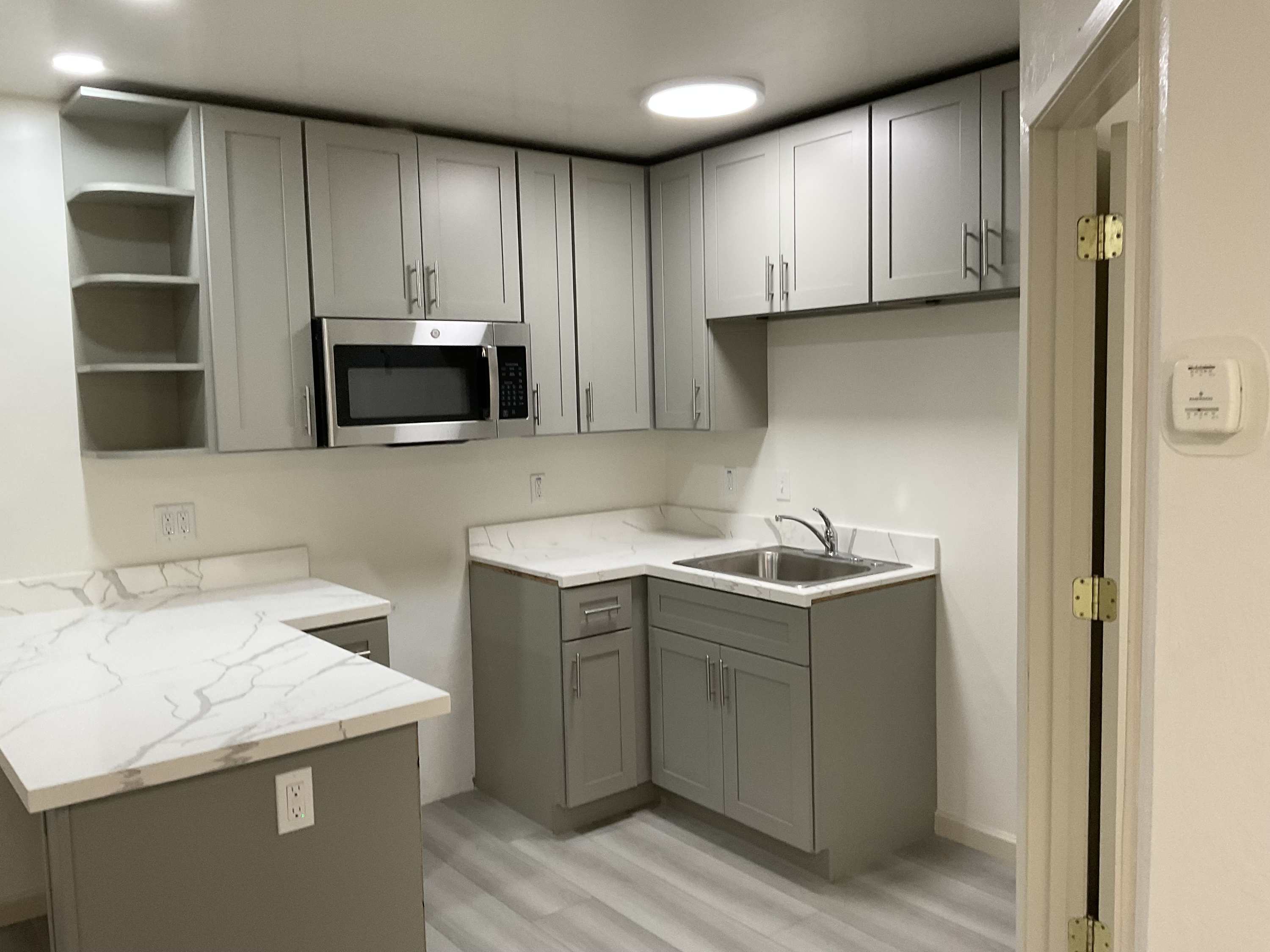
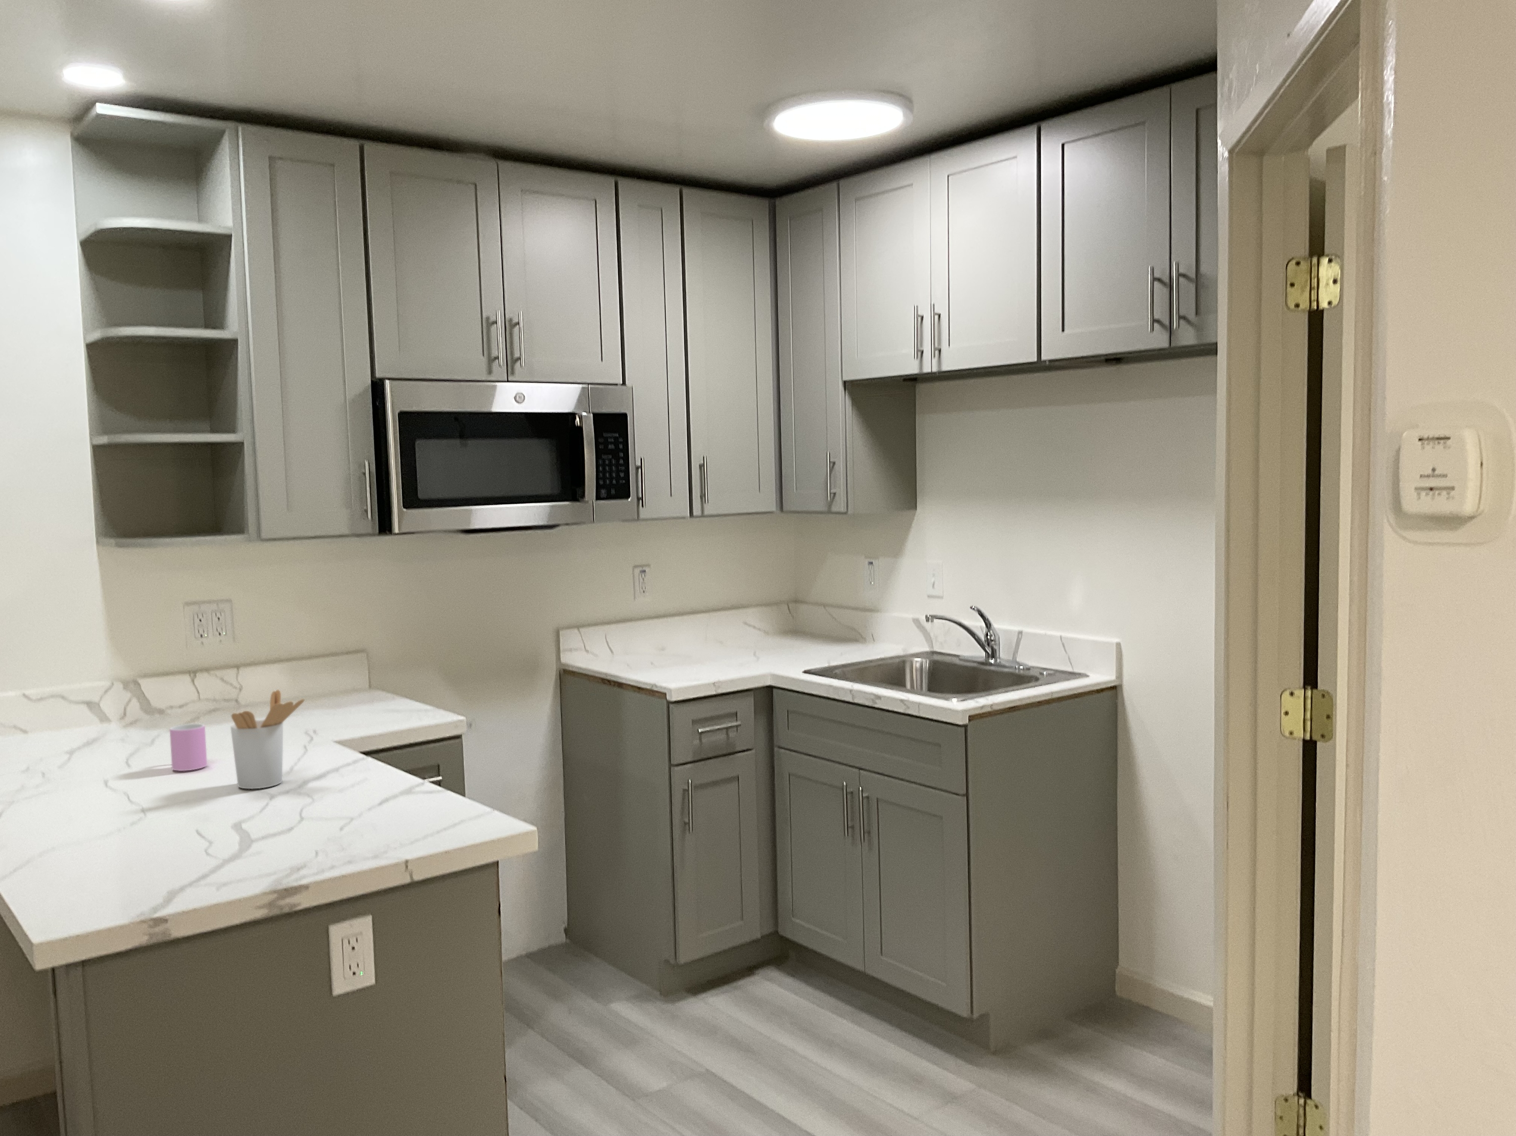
+ utensil holder [230,690,306,789]
+ cup [170,723,208,772]
